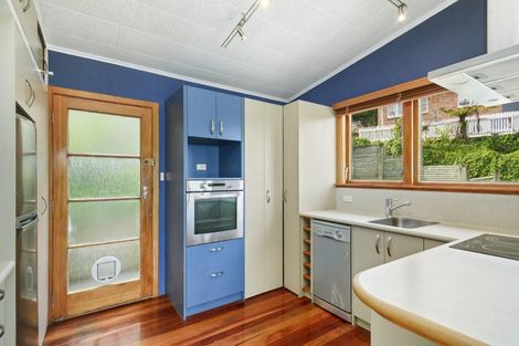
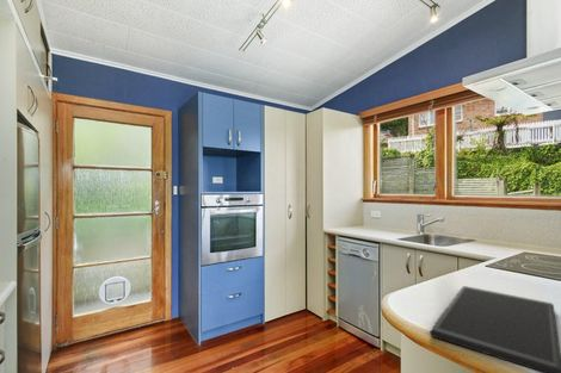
+ cutting board [429,285,561,373]
